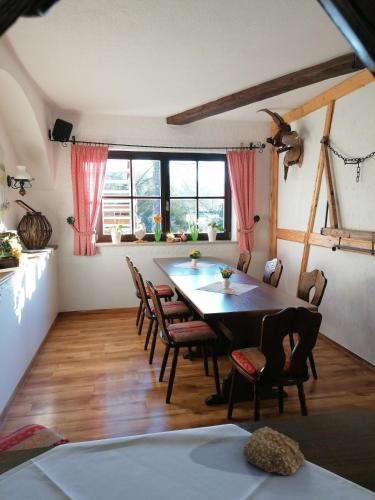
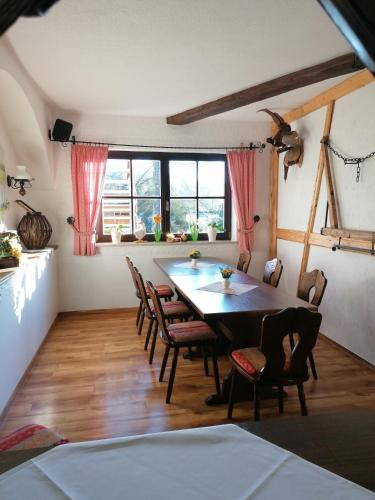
- bread roll [243,426,306,476]
